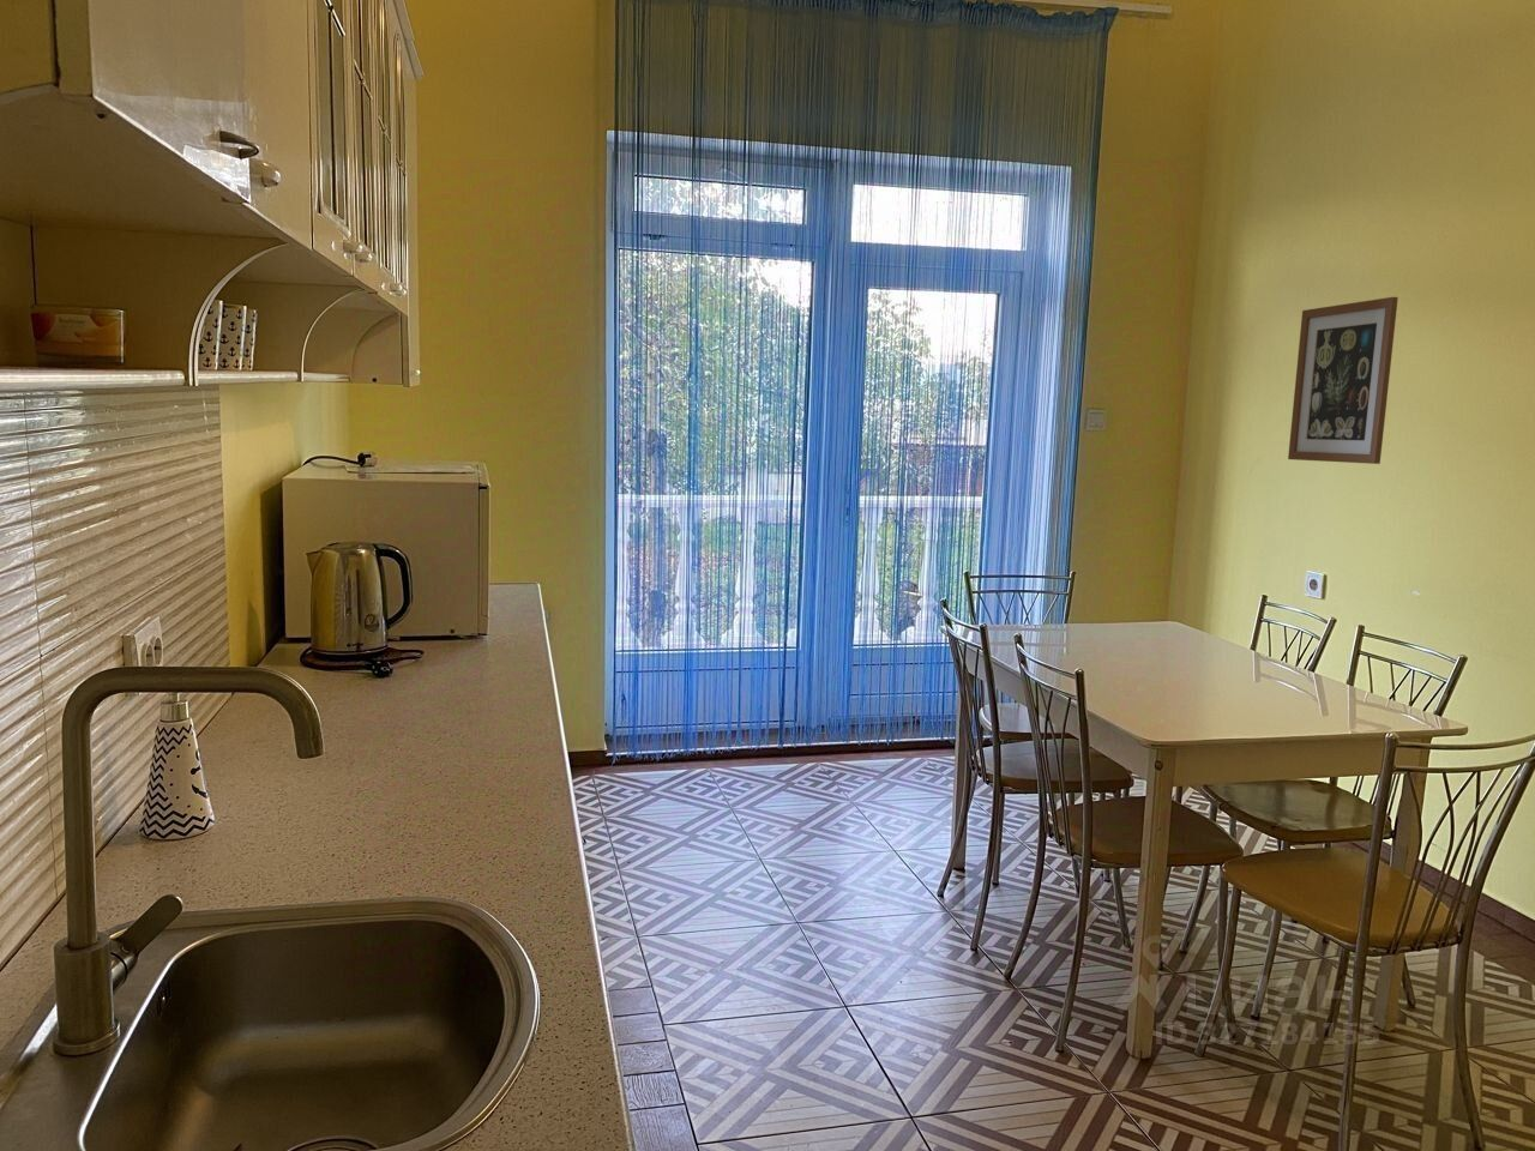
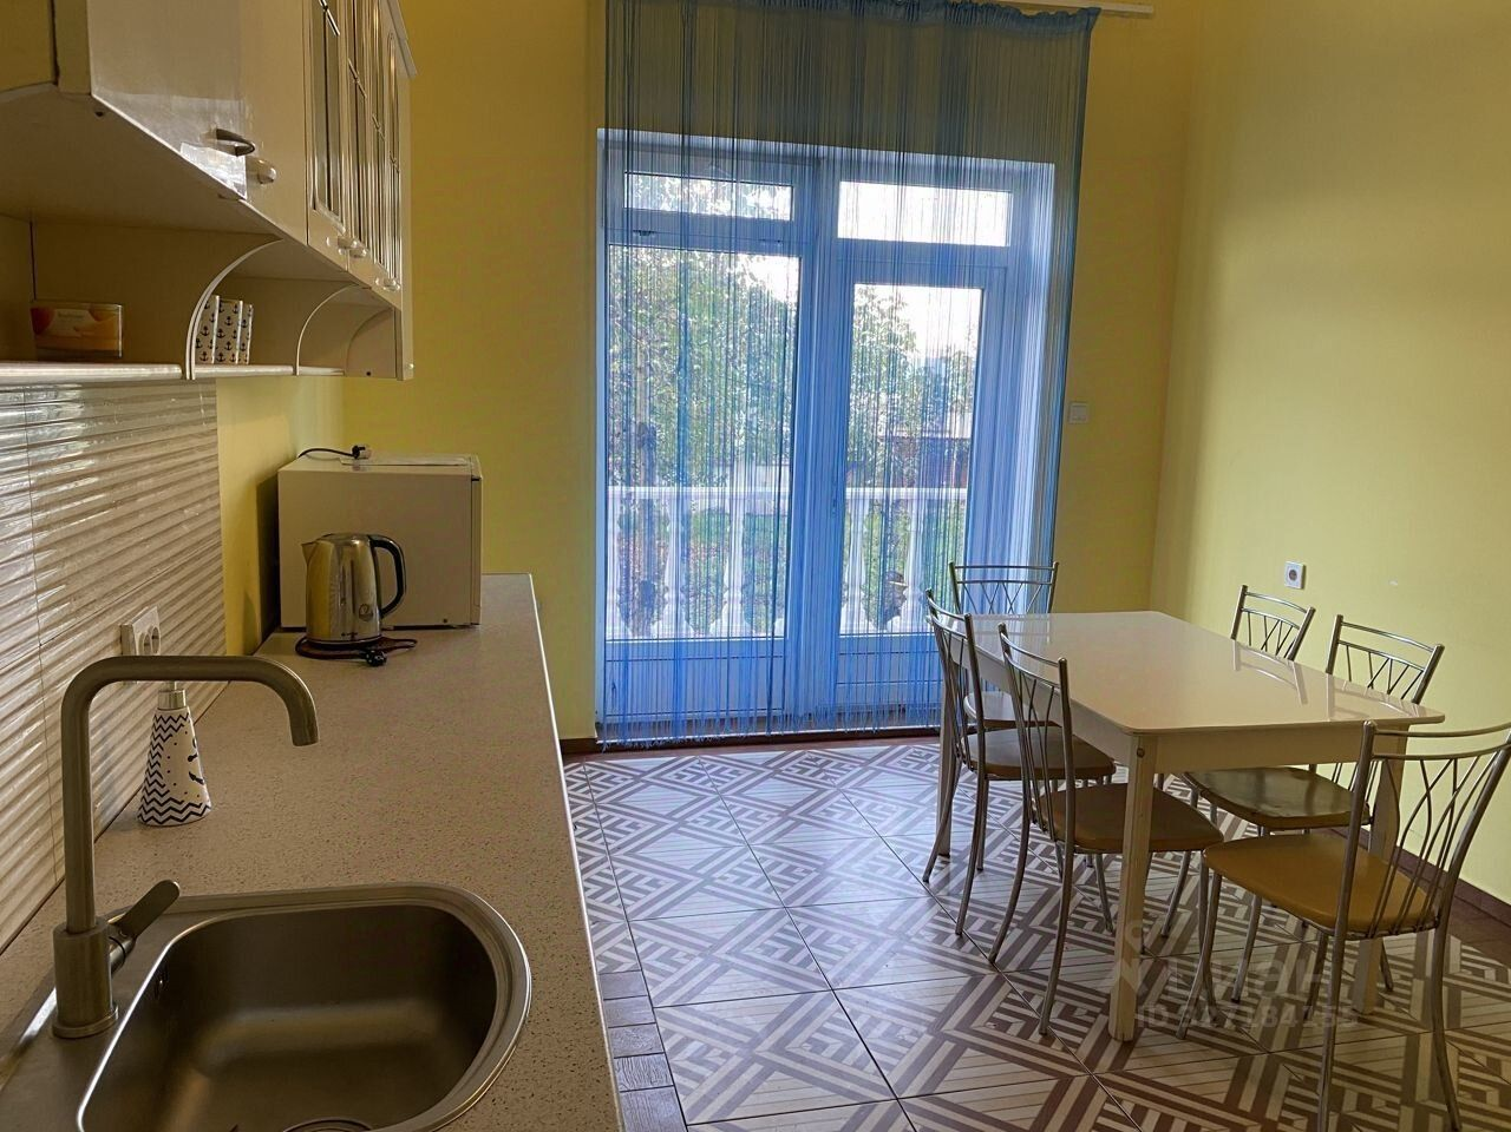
- wall art [1287,296,1400,465]
